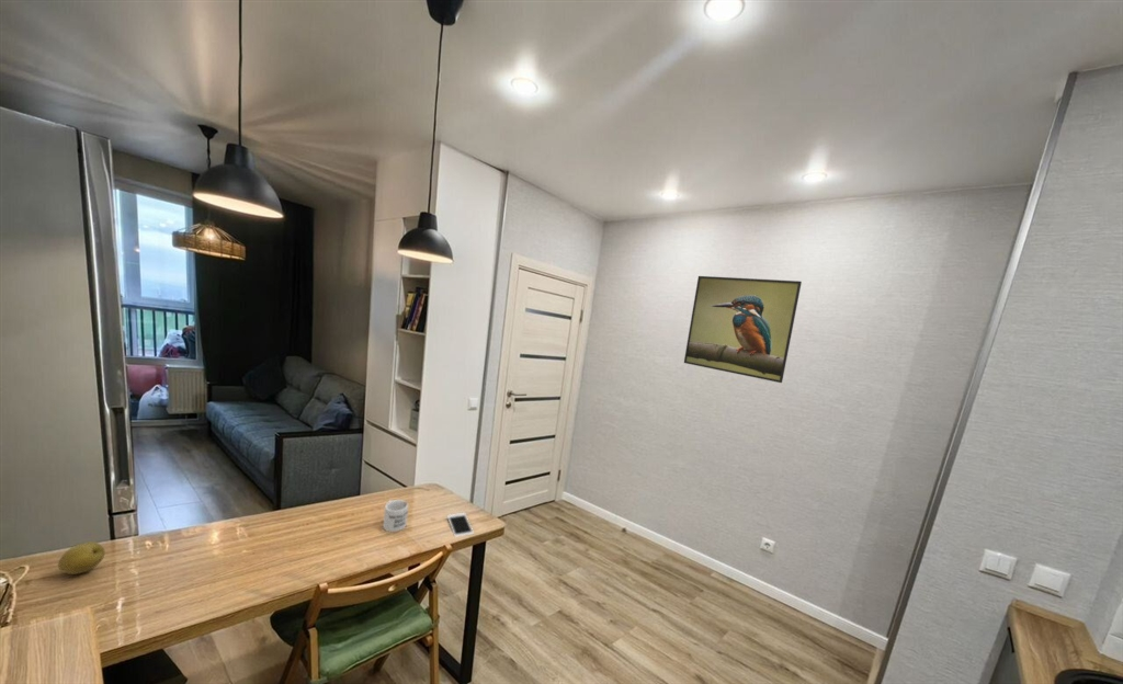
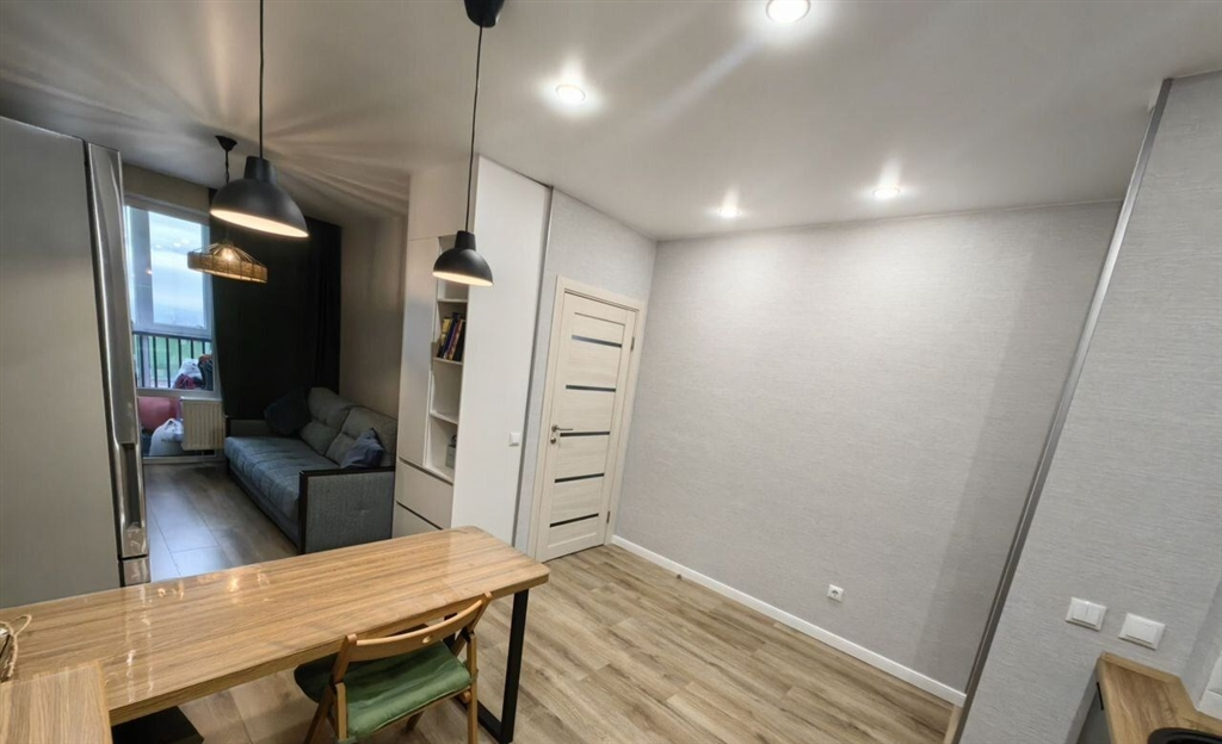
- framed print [683,275,803,384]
- mug [382,499,409,533]
- cell phone [446,512,475,538]
- fruit [57,540,106,575]
